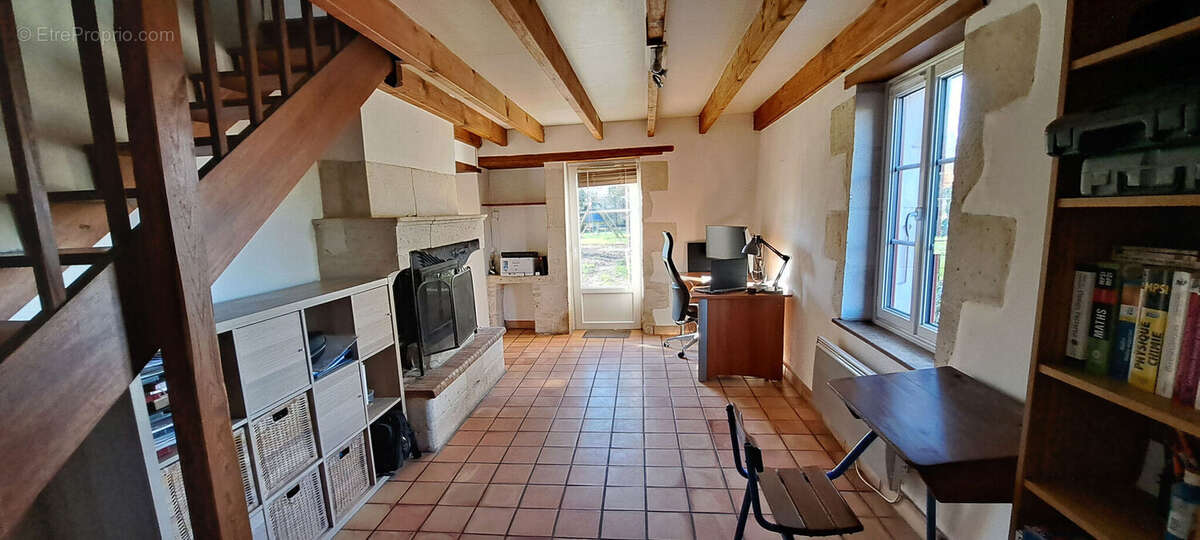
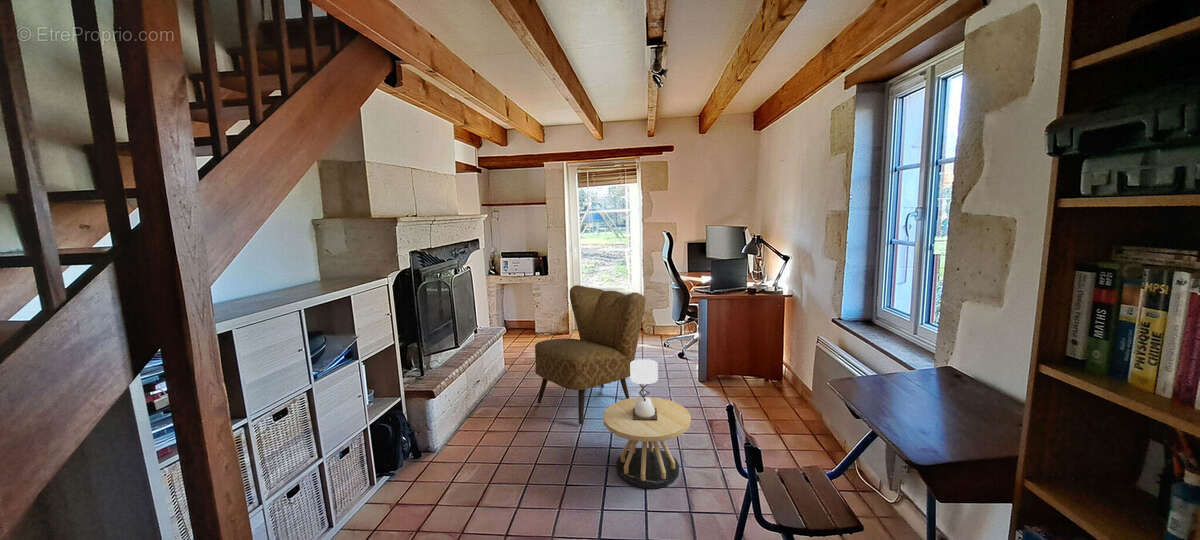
+ side table [602,358,692,490]
+ armchair [534,284,647,425]
